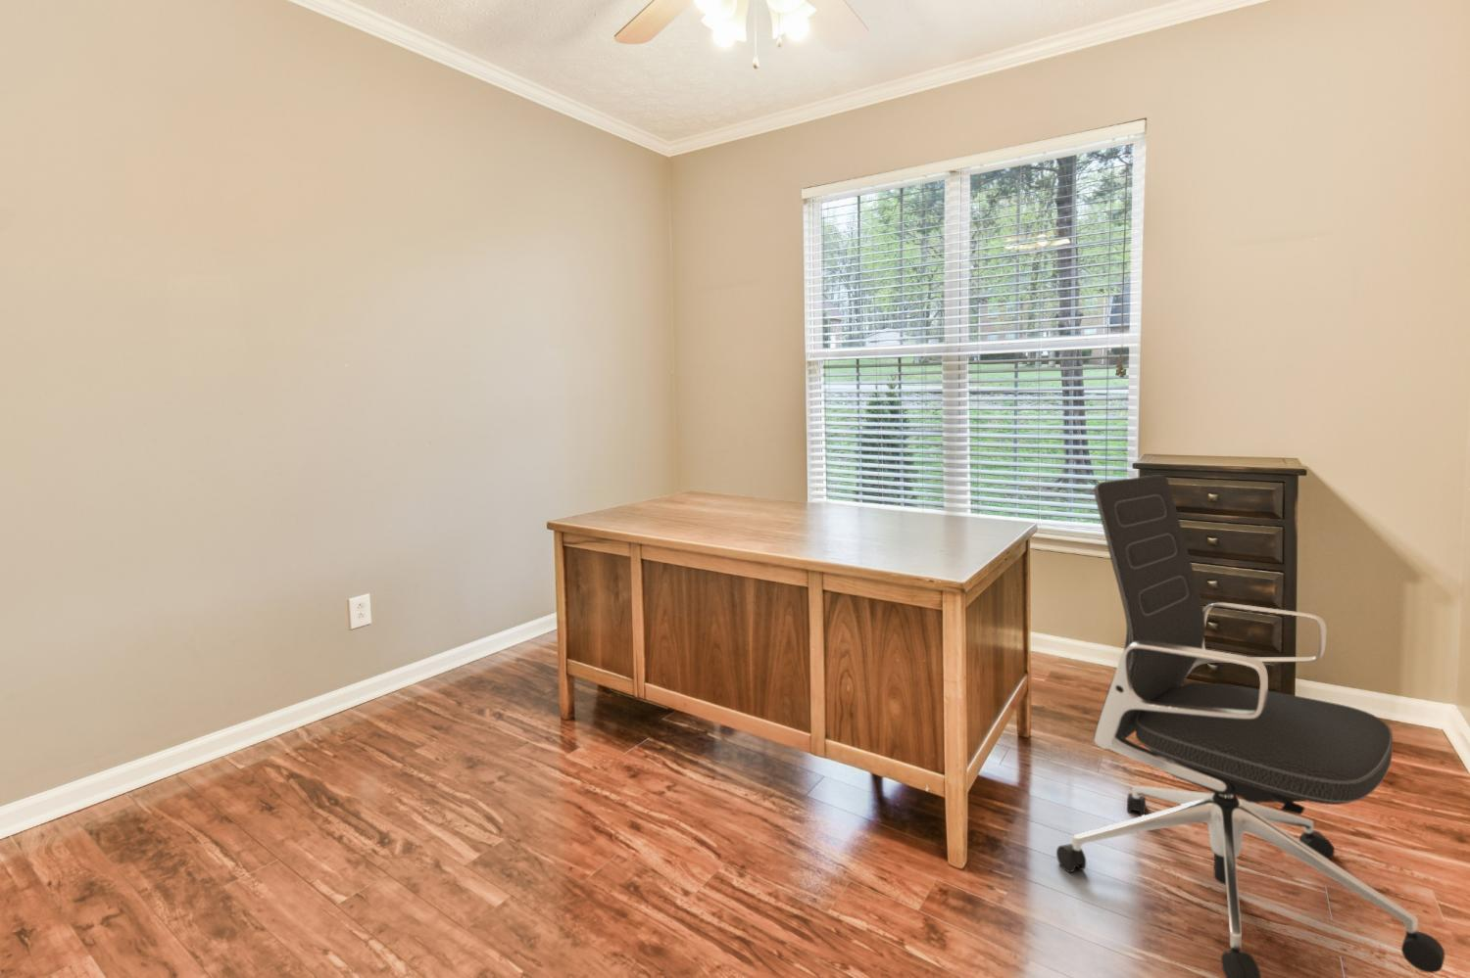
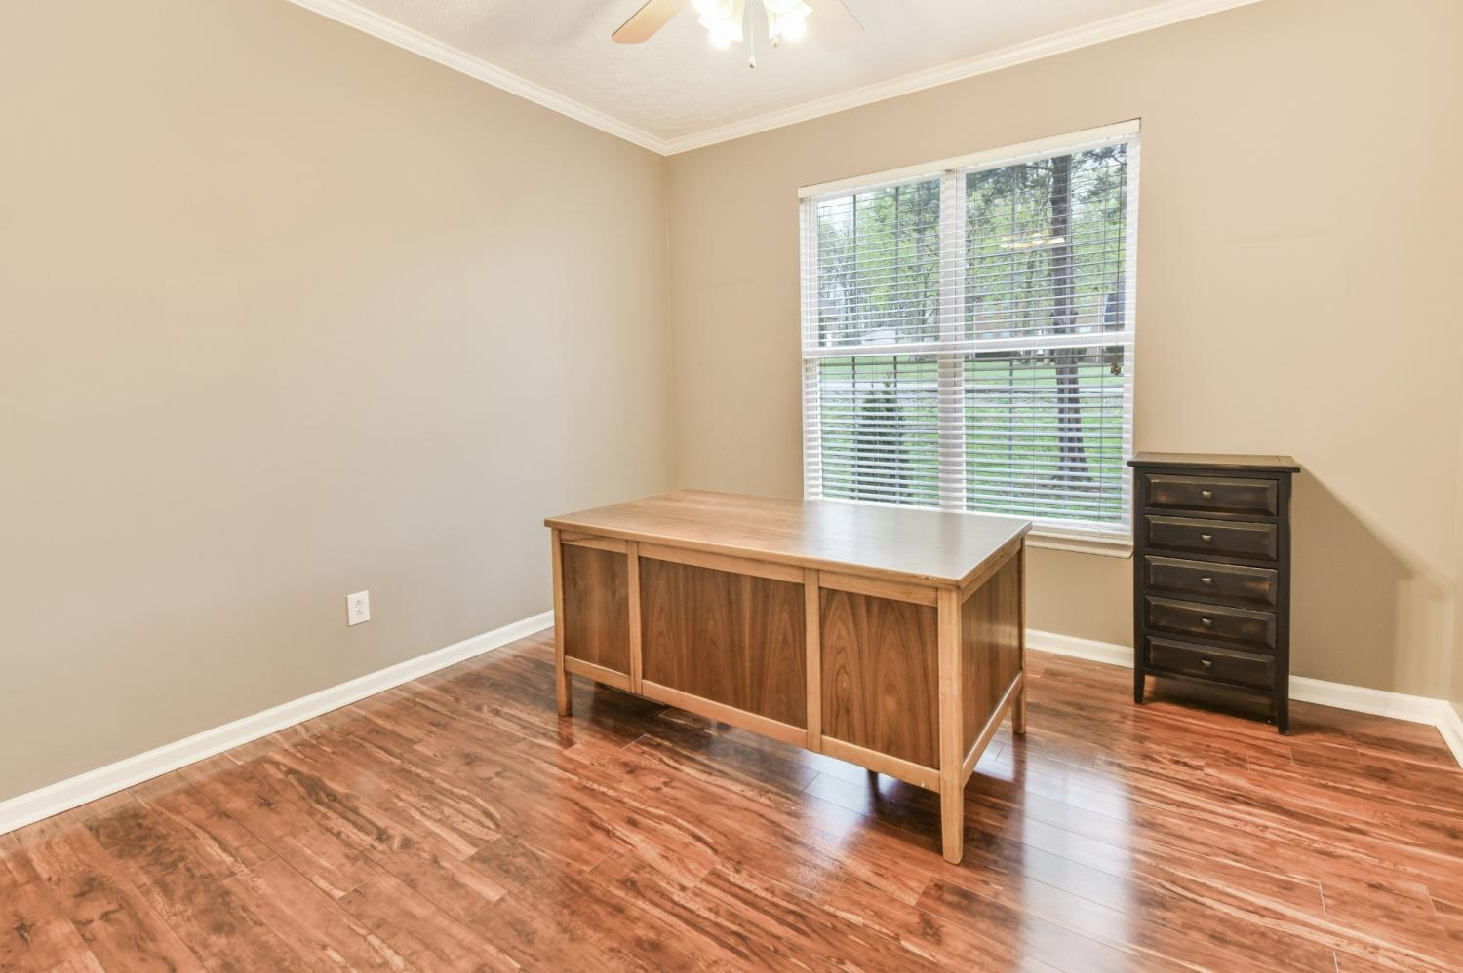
- office chair [1055,474,1446,978]
